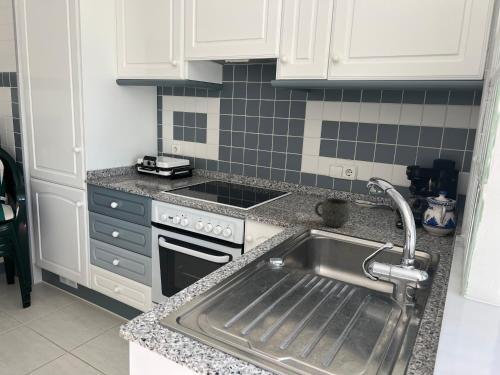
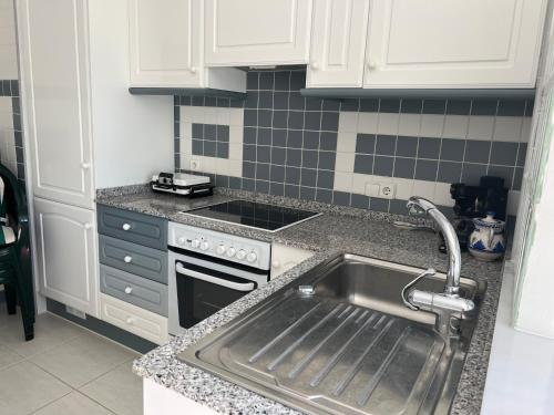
- mug [314,197,351,228]
